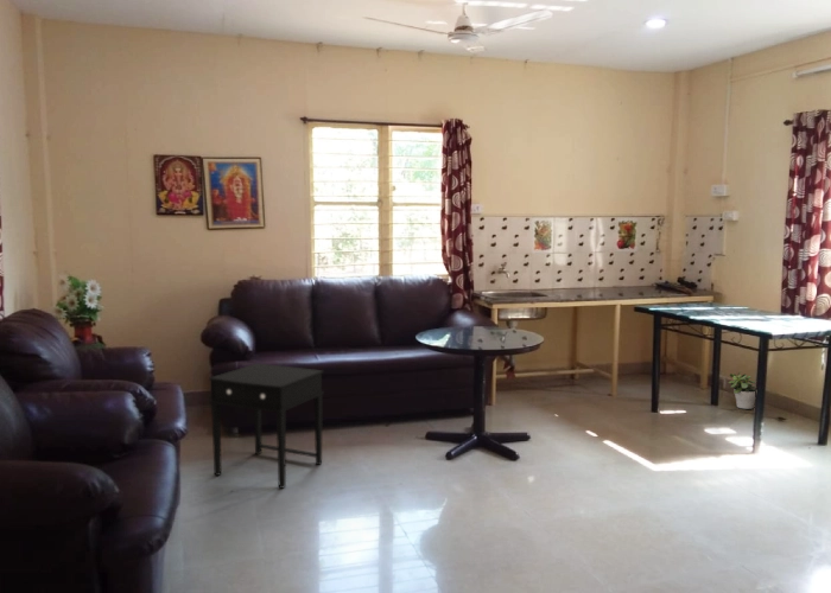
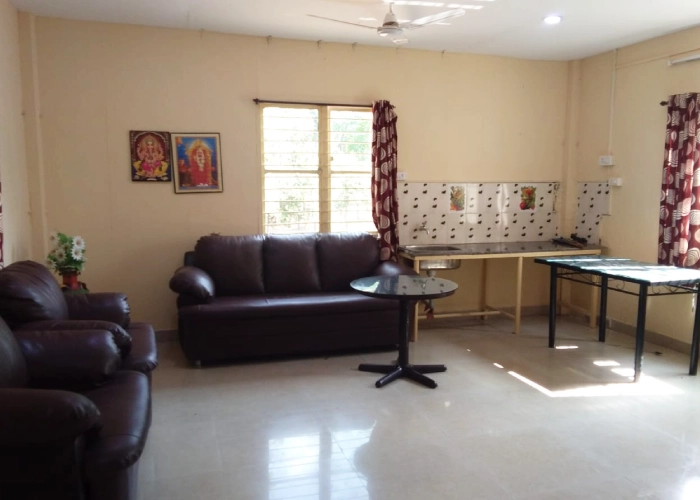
- potted plant [728,371,756,410]
- side table [208,362,325,490]
